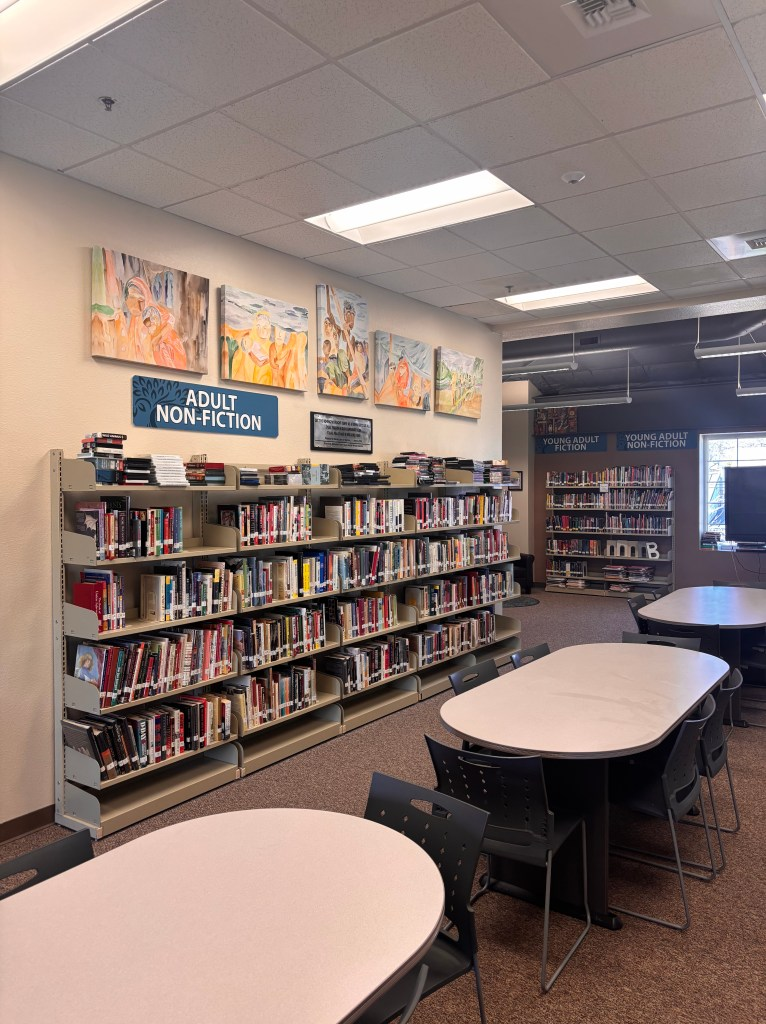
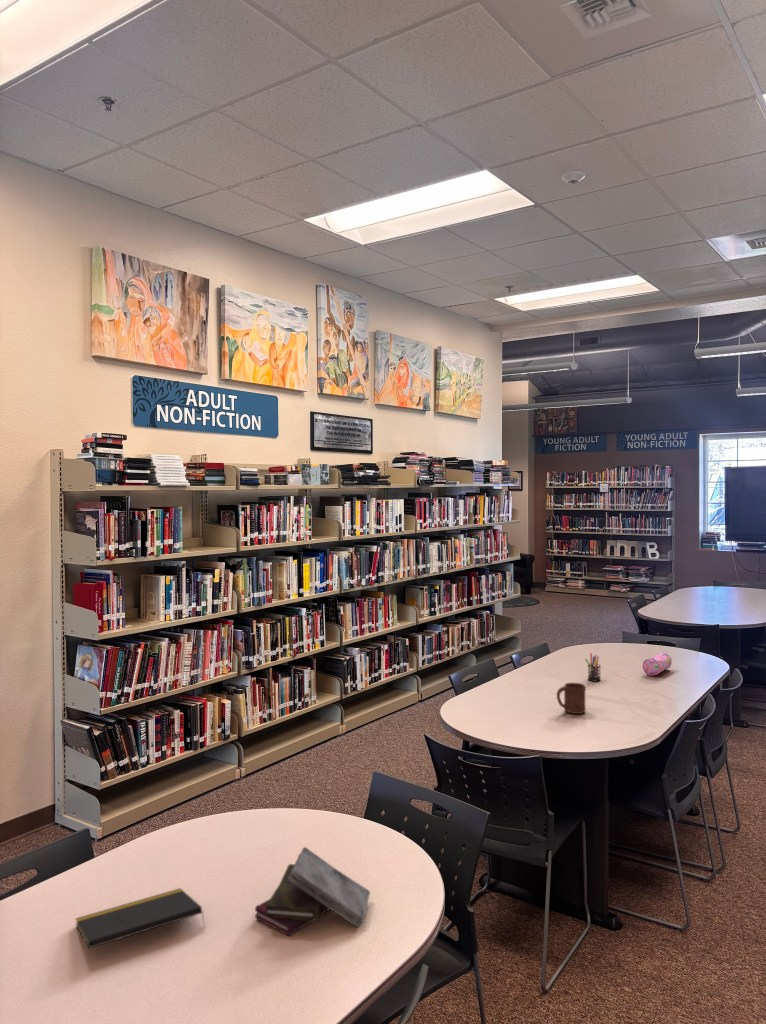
+ book [254,846,371,937]
+ pen holder [584,652,602,683]
+ notepad [75,887,206,949]
+ pencil case [642,651,673,676]
+ cup [556,682,586,715]
